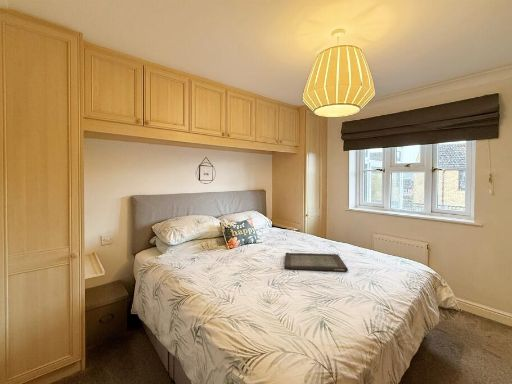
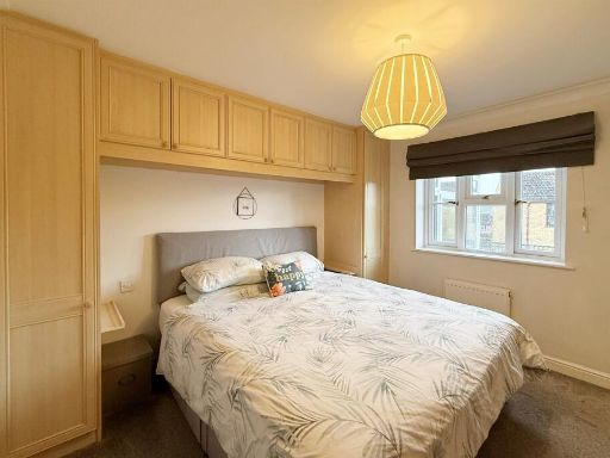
- serving tray [283,252,349,272]
